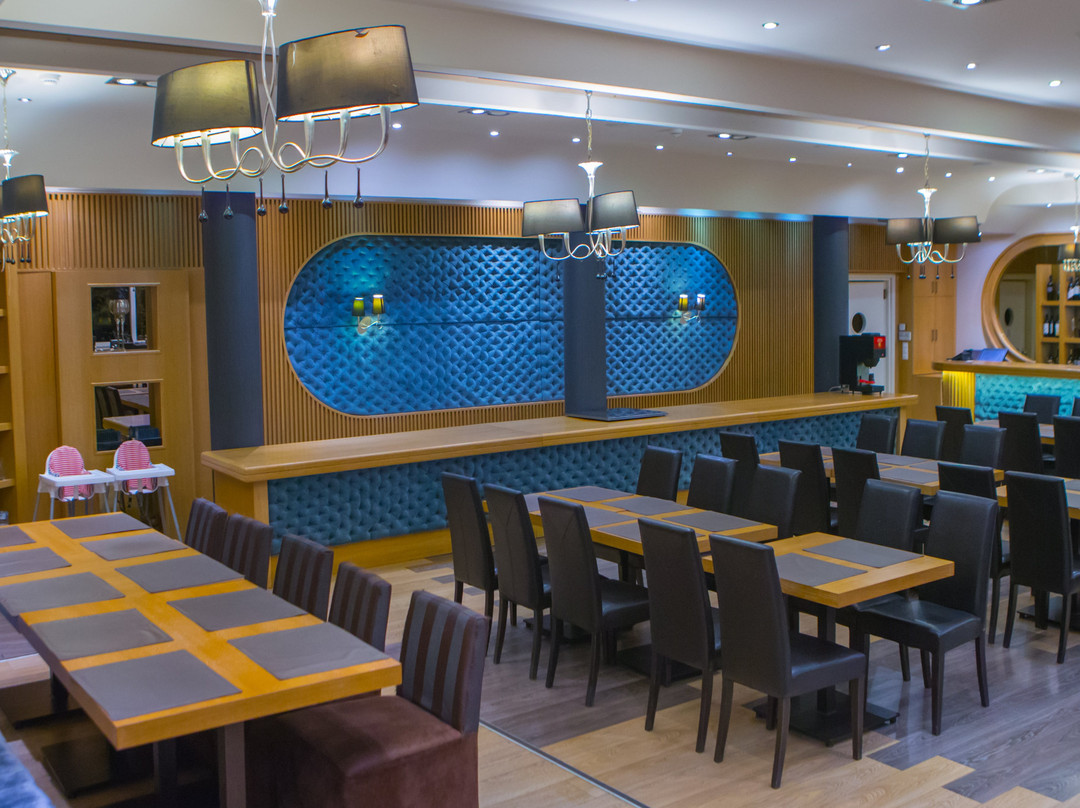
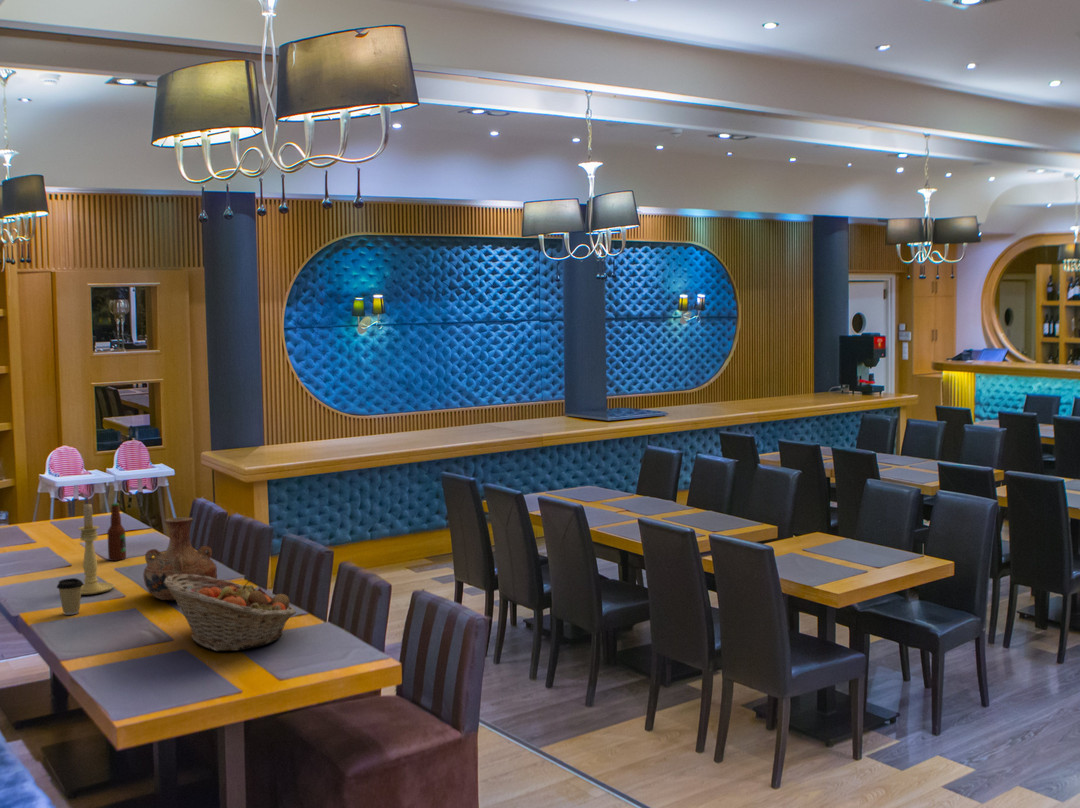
+ fruit basket [164,574,297,652]
+ bottle [106,502,127,562]
+ vase [142,516,218,601]
+ coffee cup [56,577,84,616]
+ candle holder [77,502,115,596]
